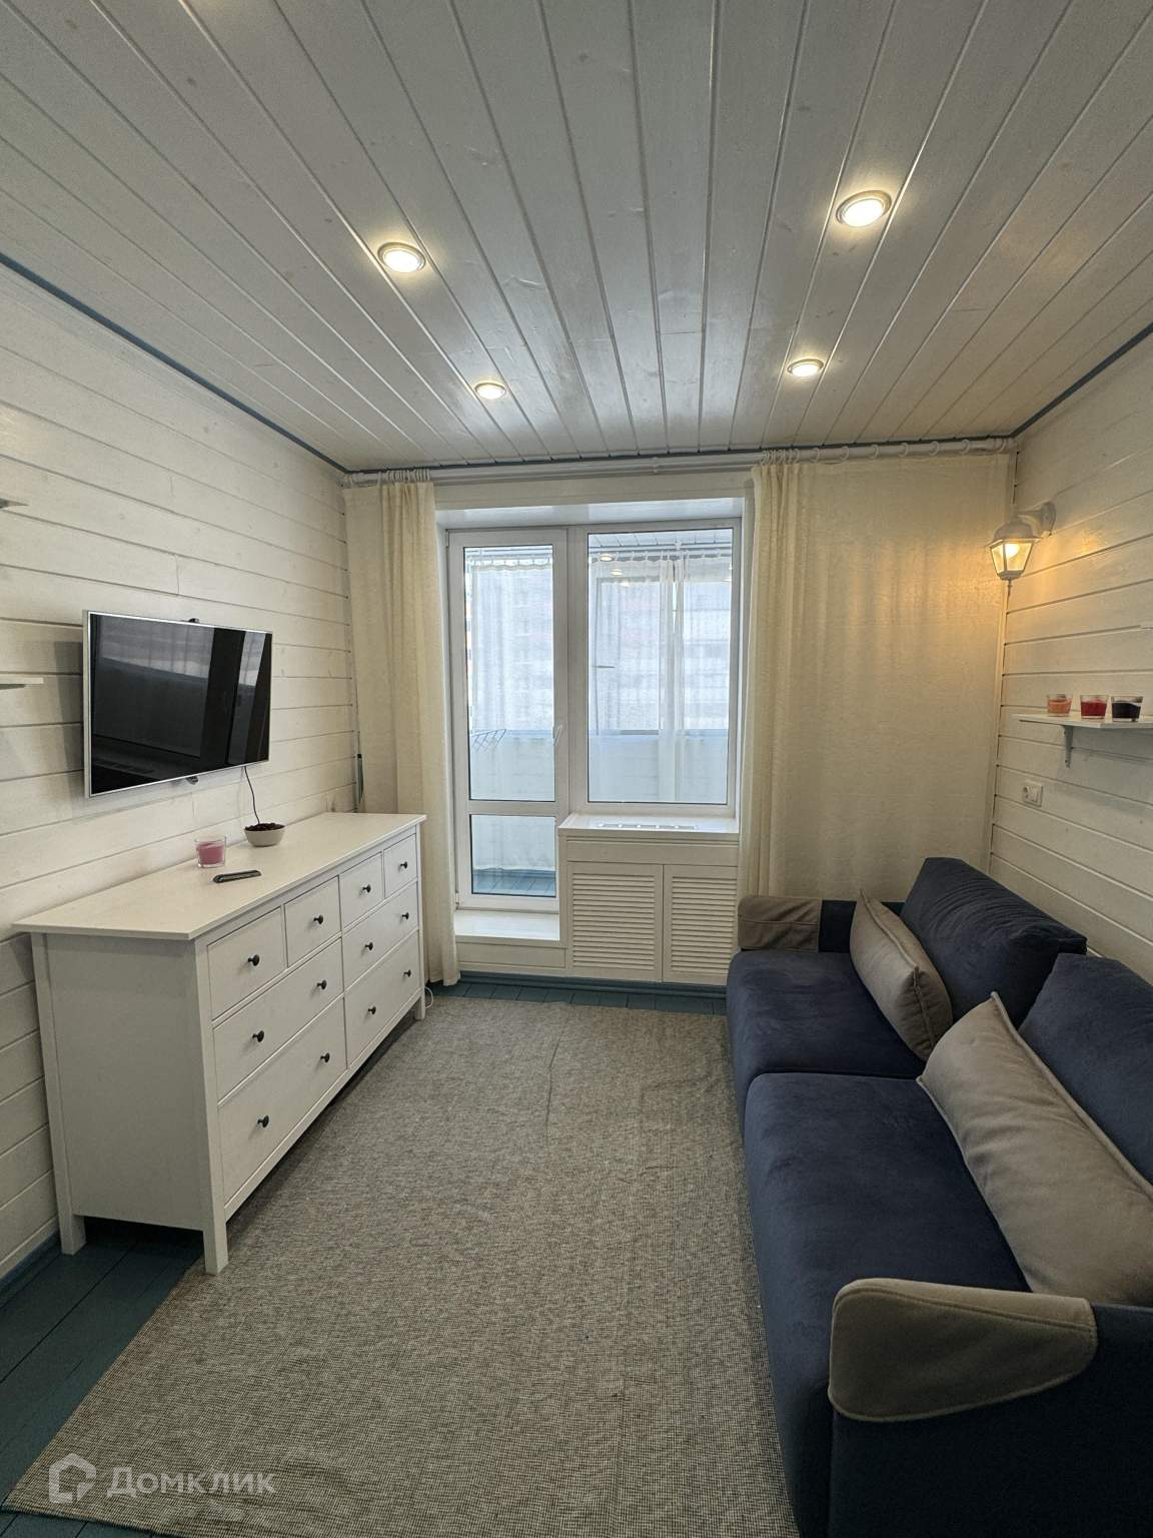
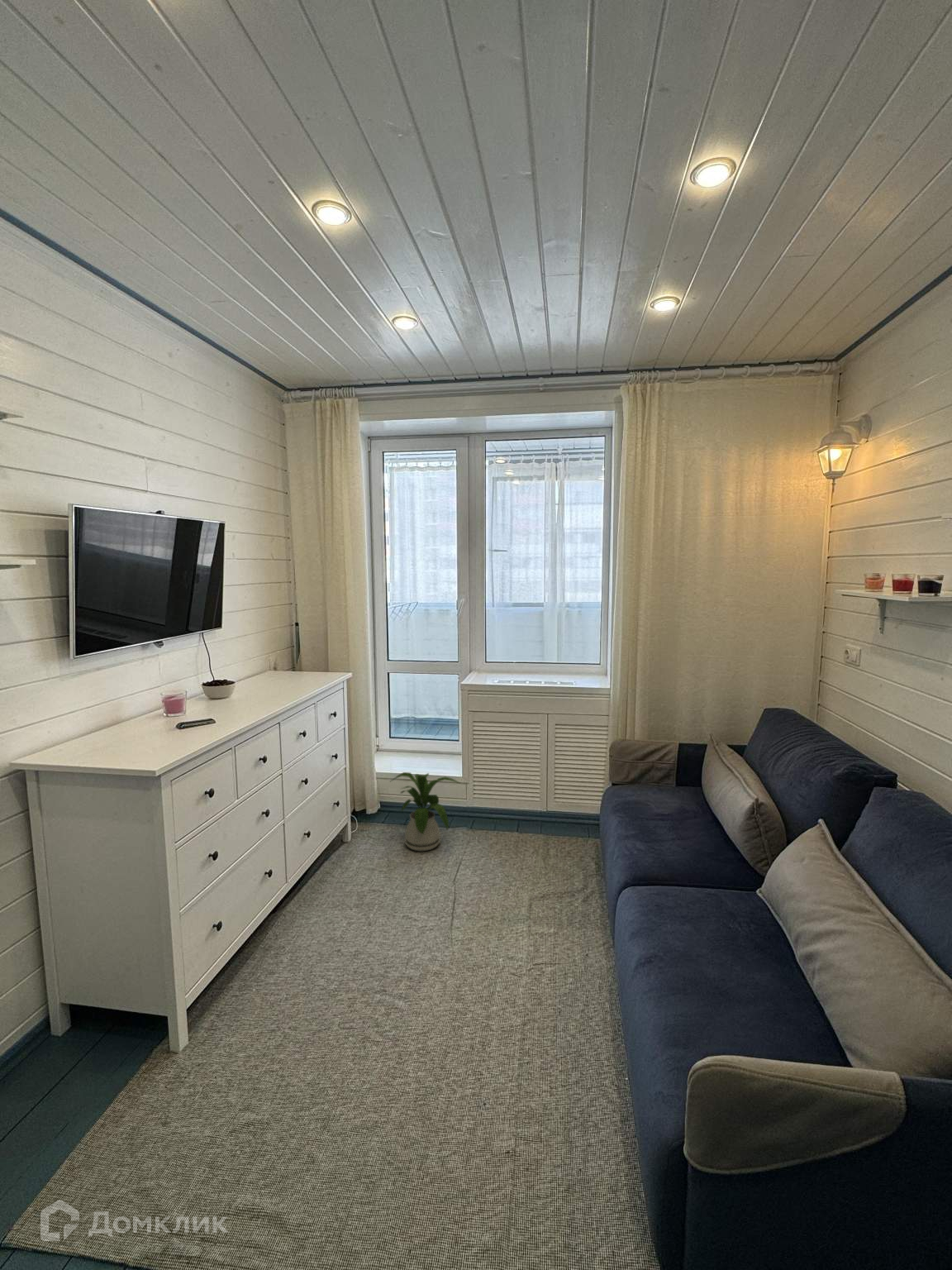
+ house plant [388,771,460,852]
